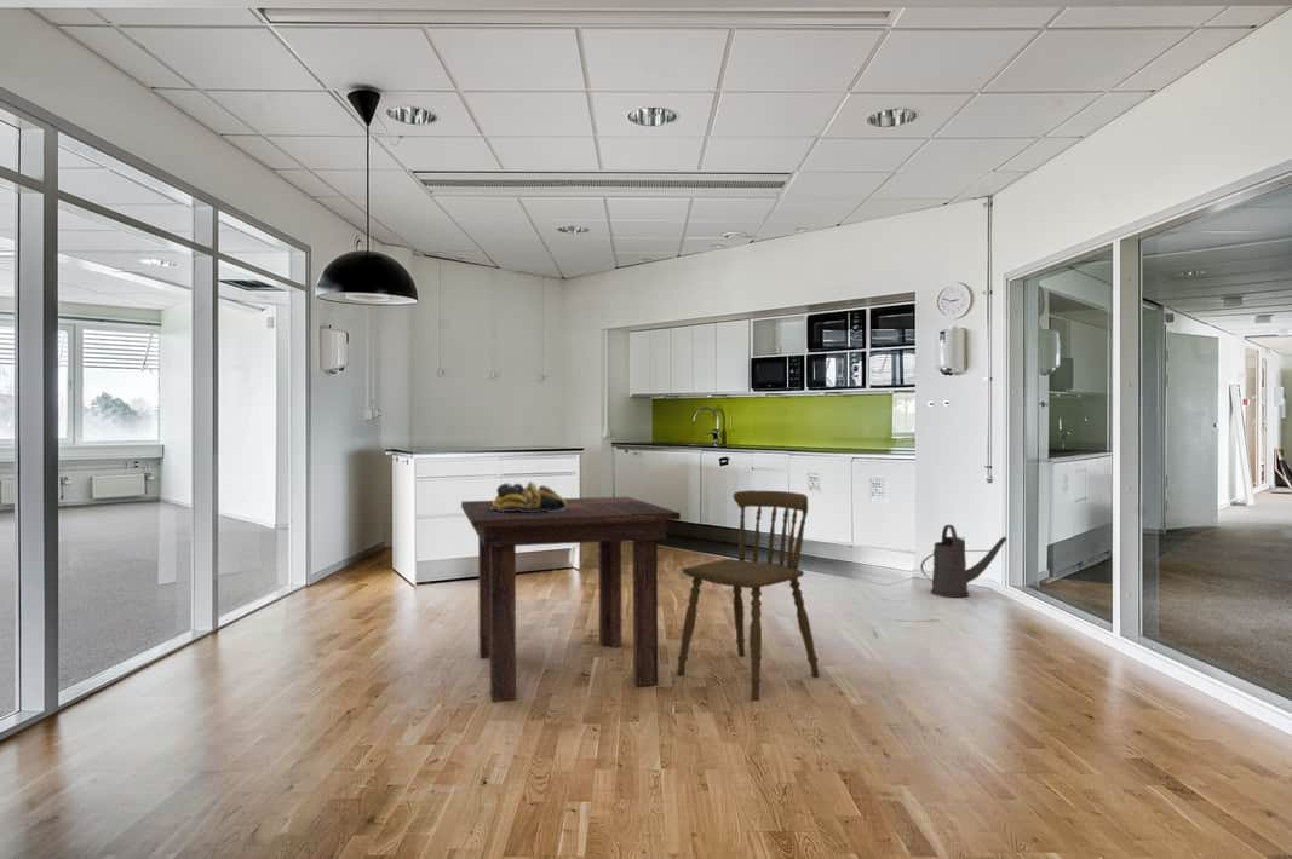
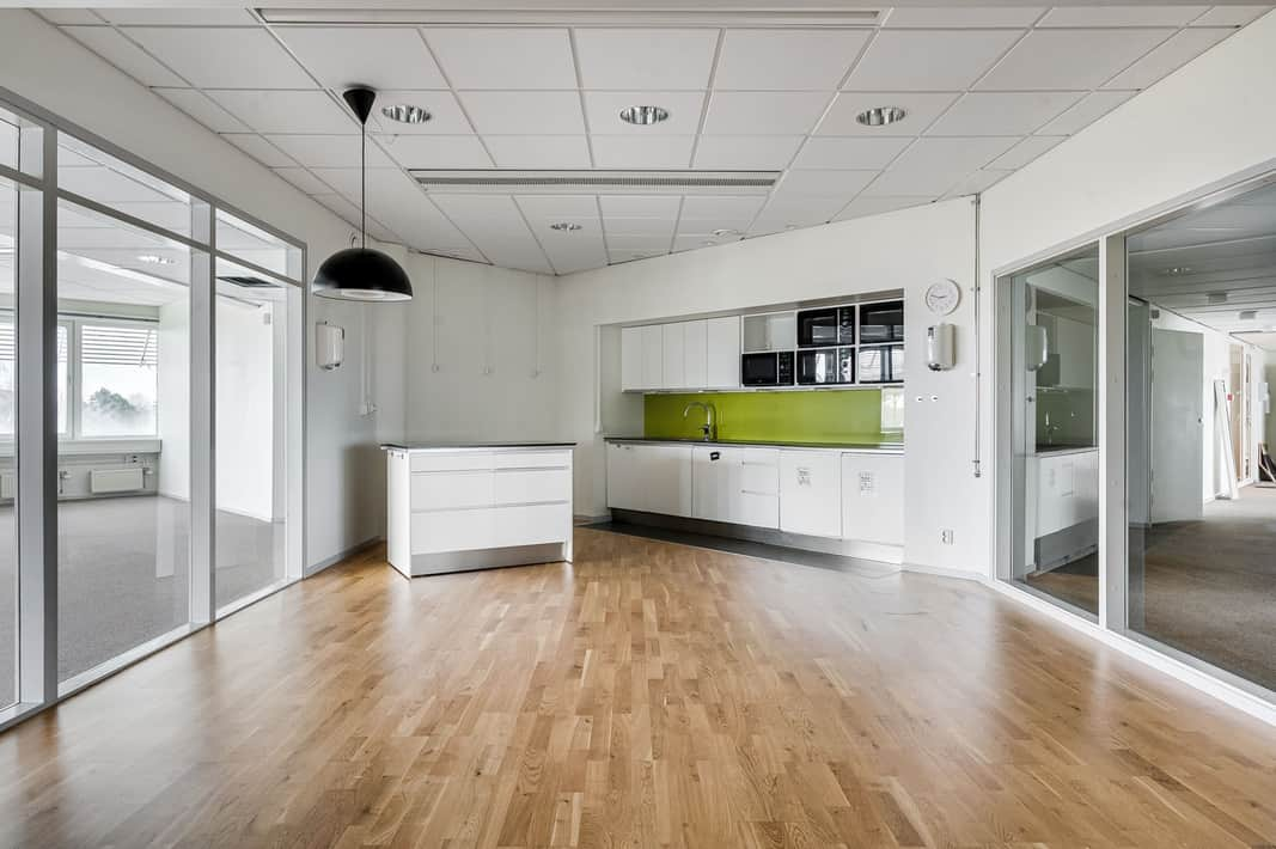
- dining chair [676,489,820,701]
- fruit bowl [490,480,567,512]
- watering can [919,524,1007,599]
- dining table [460,496,682,703]
